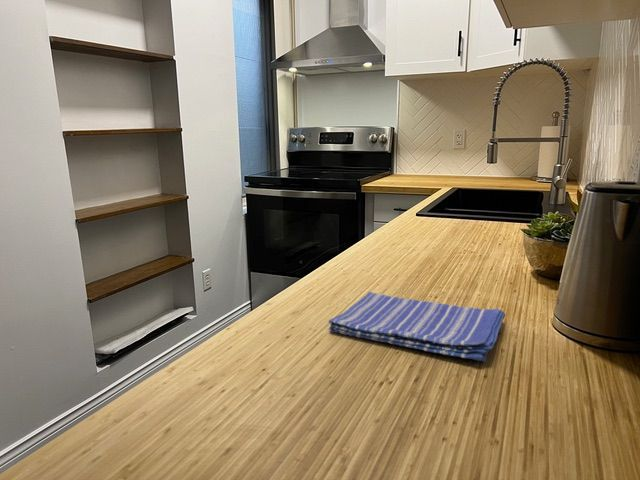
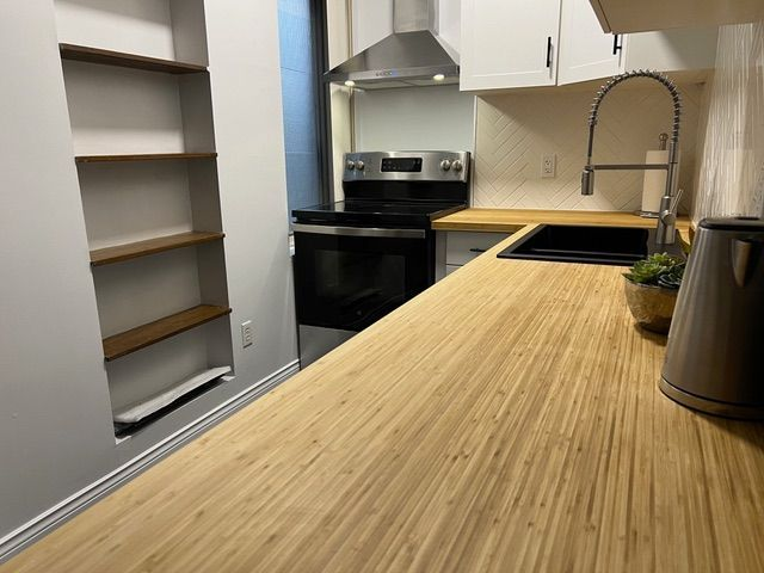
- dish towel [328,291,506,362]
